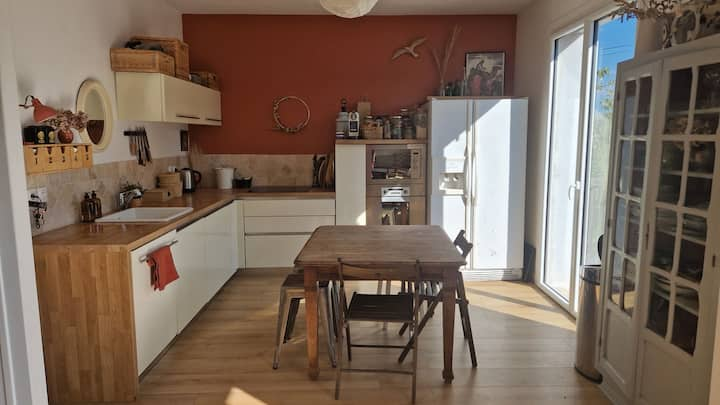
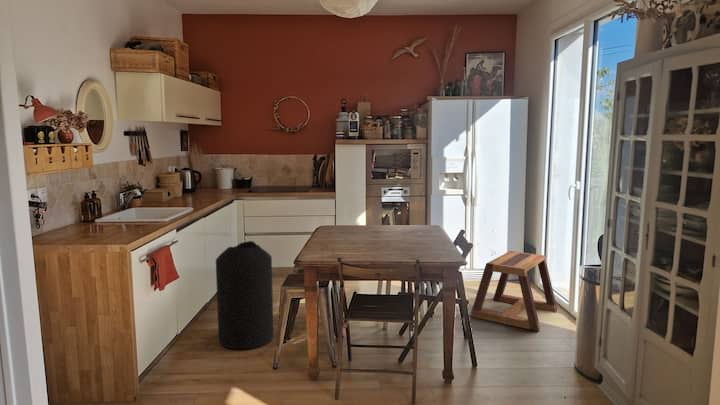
+ stool [469,250,558,332]
+ trash can [215,240,274,350]
